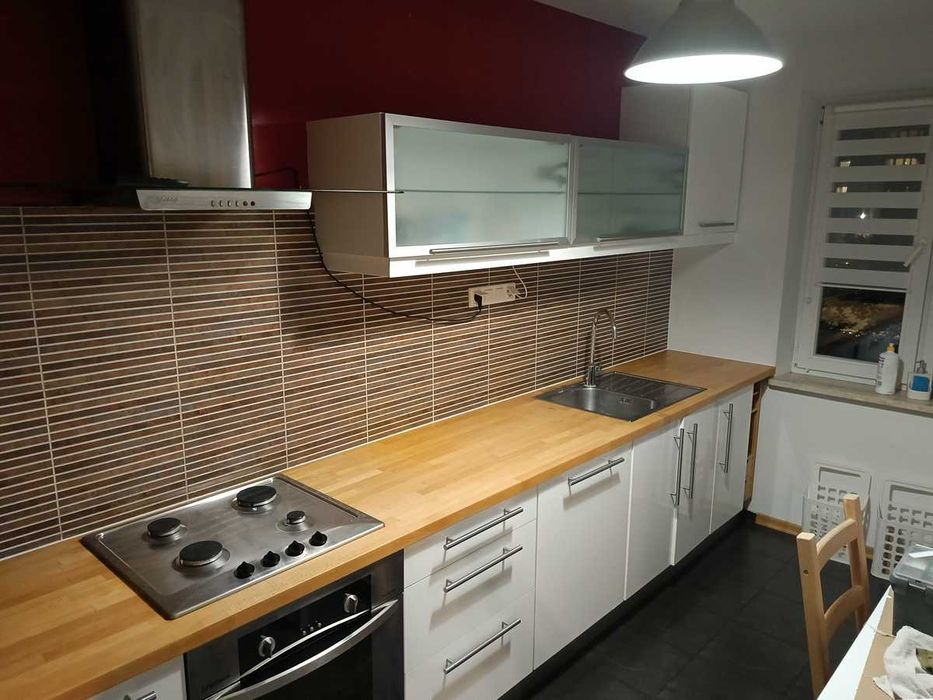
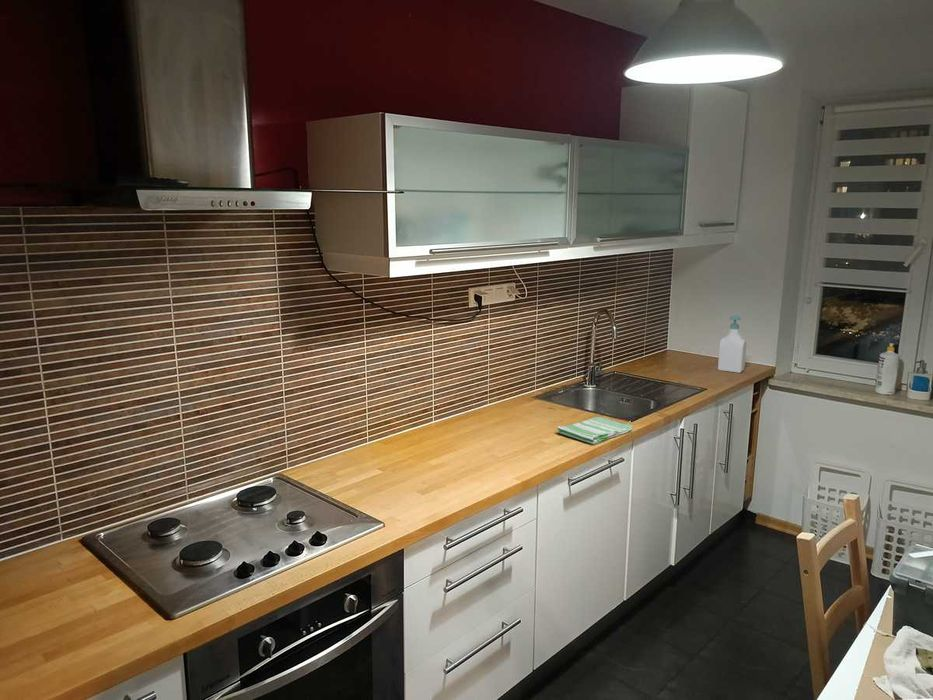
+ soap bottle [717,314,747,374]
+ dish towel [556,416,634,445]
